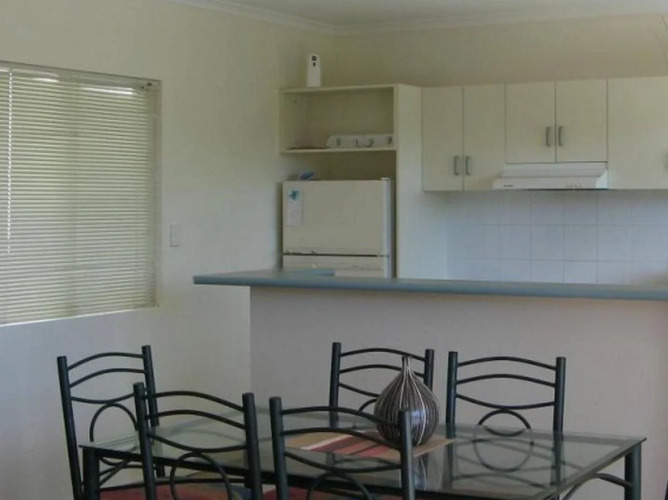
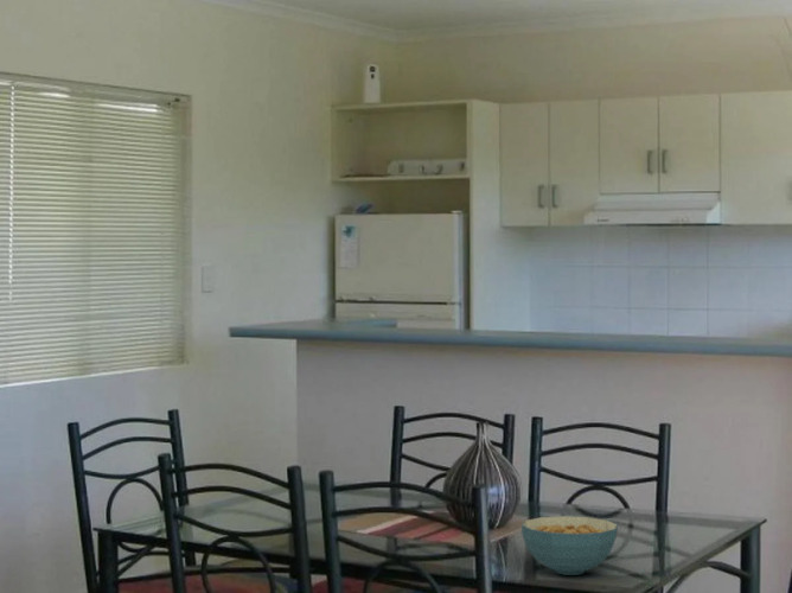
+ cereal bowl [520,515,619,576]
